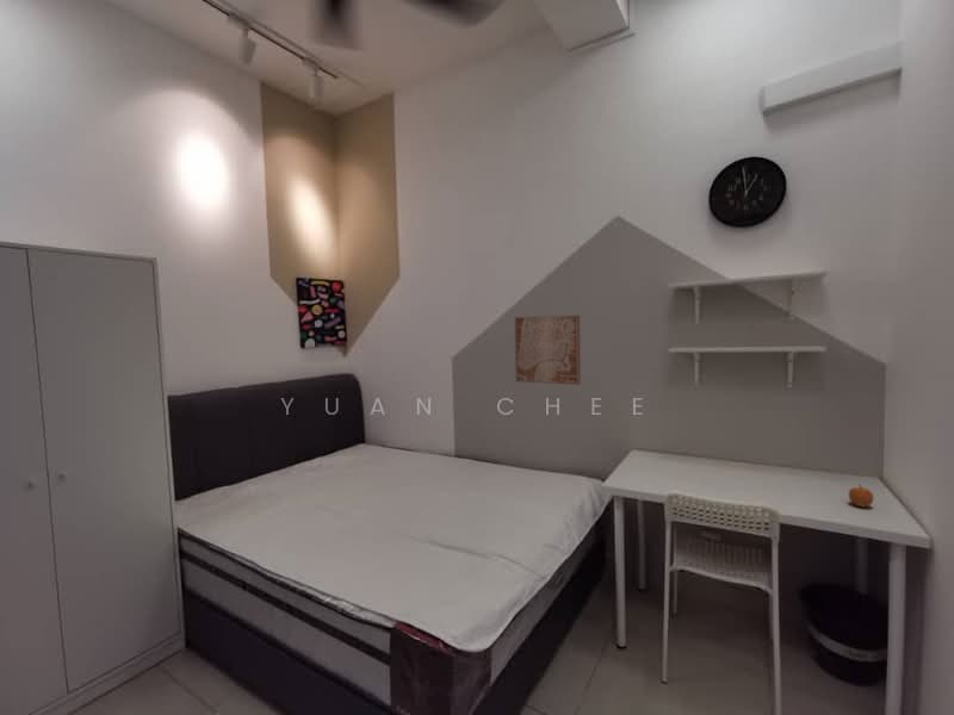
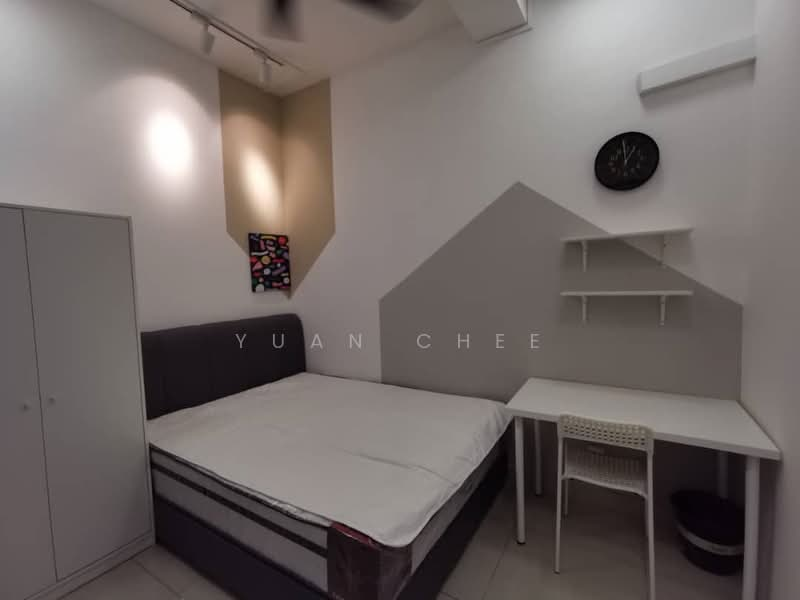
- wall art [514,313,582,386]
- apple [848,484,875,509]
